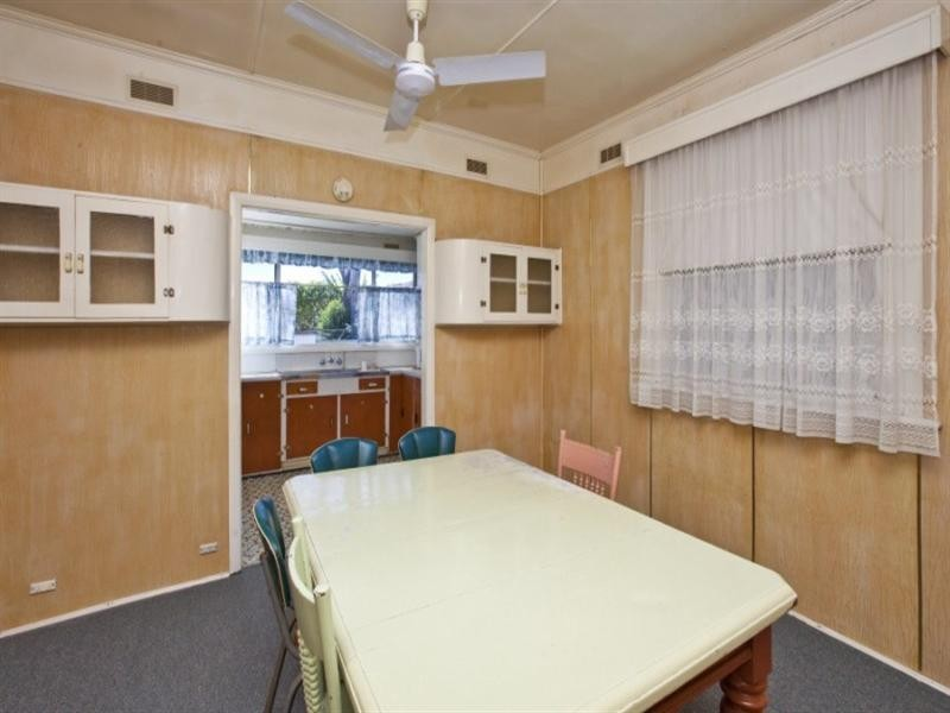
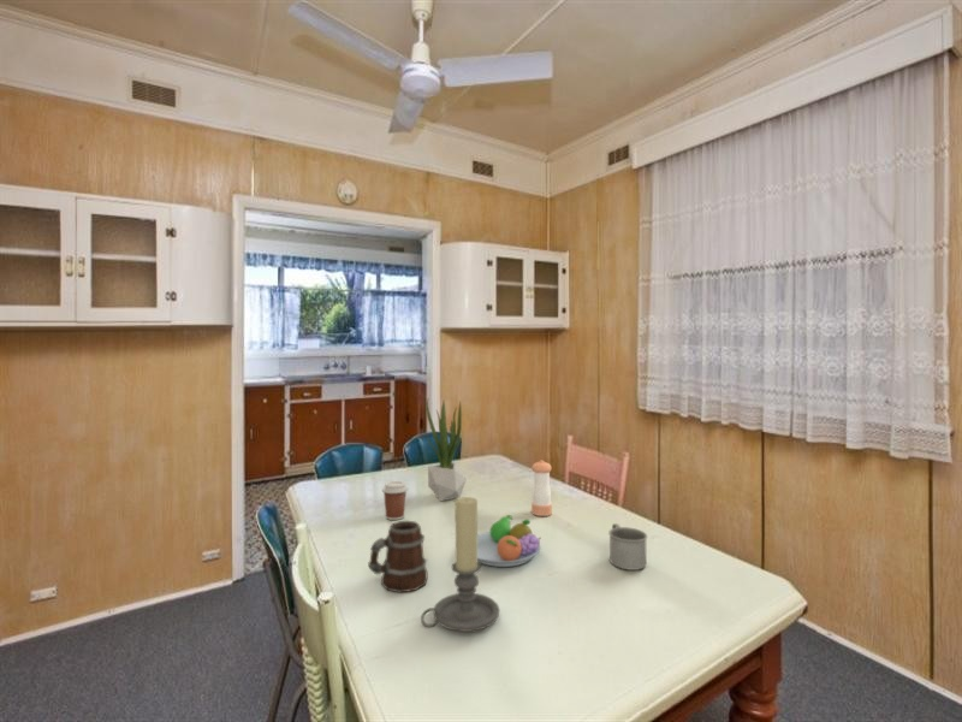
+ fruit bowl [477,514,542,568]
+ coffee cup [381,480,409,521]
+ mug [607,522,648,572]
+ mug [367,520,428,593]
+ candle holder [420,496,500,633]
+ potted plant [424,398,468,502]
+ pepper shaker [530,458,553,517]
